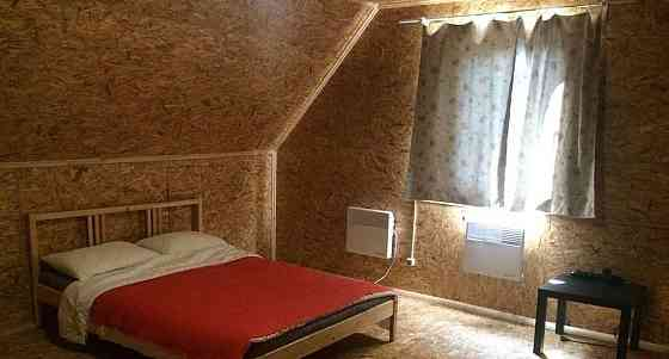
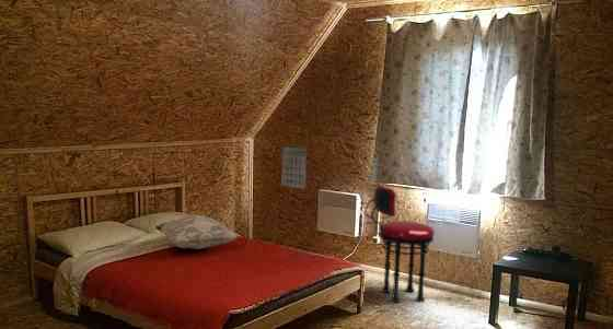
+ decorative pillow [154,214,240,250]
+ stool [363,183,436,304]
+ calendar [280,134,309,190]
